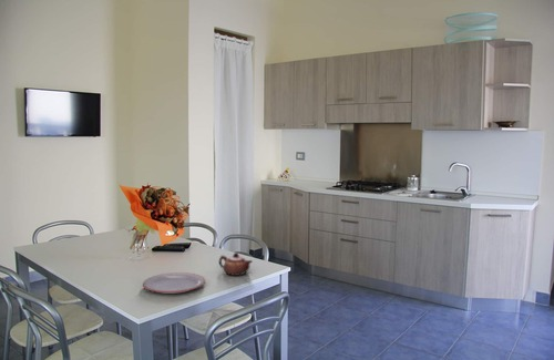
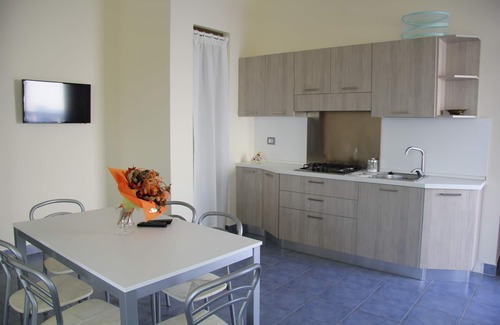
- plate [142,271,206,295]
- teapot [218,251,254,277]
